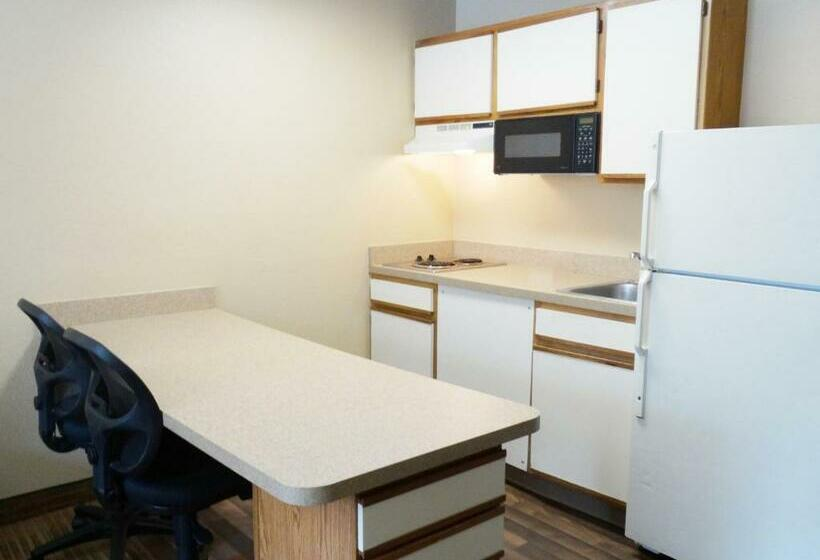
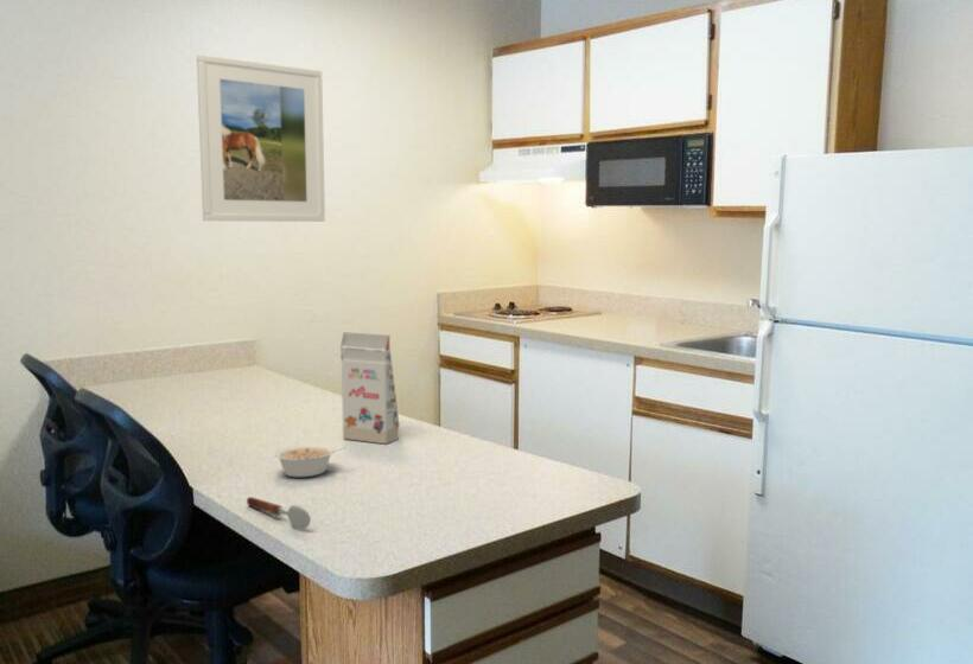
+ gift box [339,331,401,445]
+ soupspoon [246,496,312,530]
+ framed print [196,53,326,223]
+ legume [273,443,345,478]
